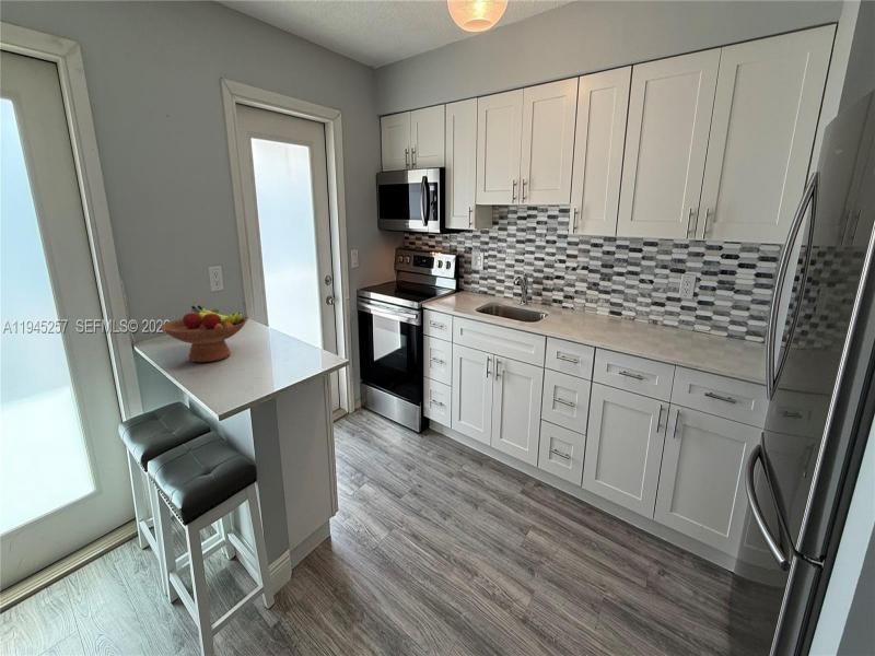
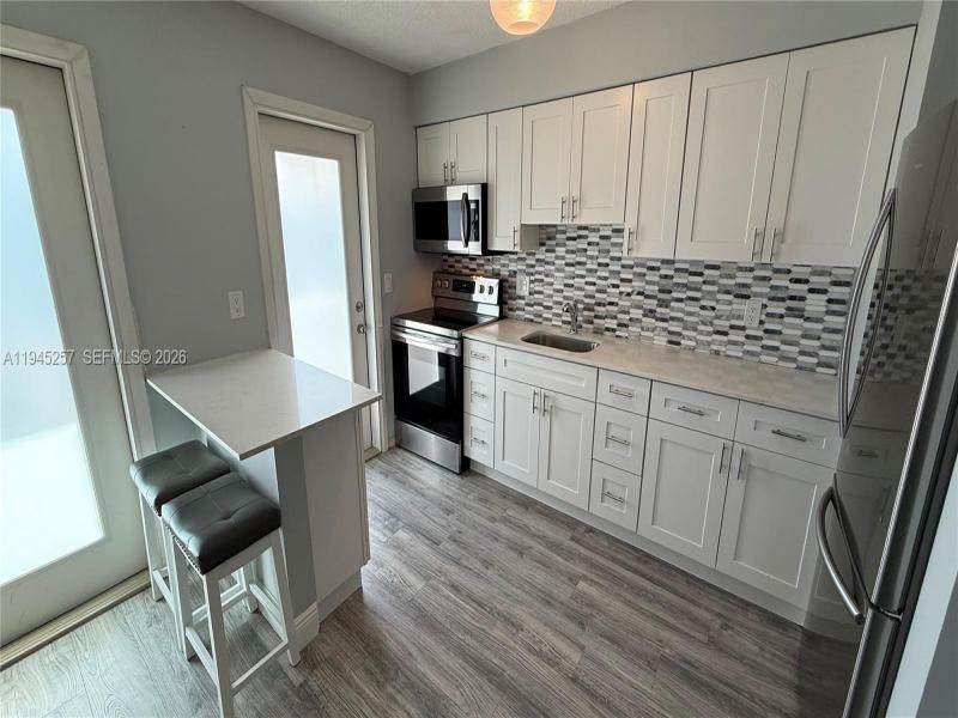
- fruit bowl [160,304,248,363]
